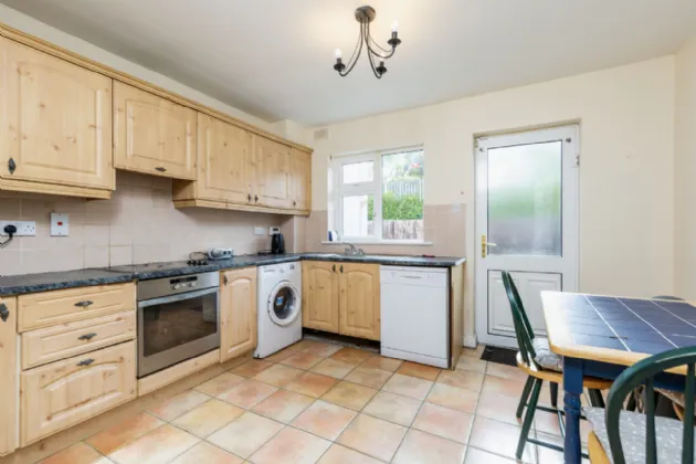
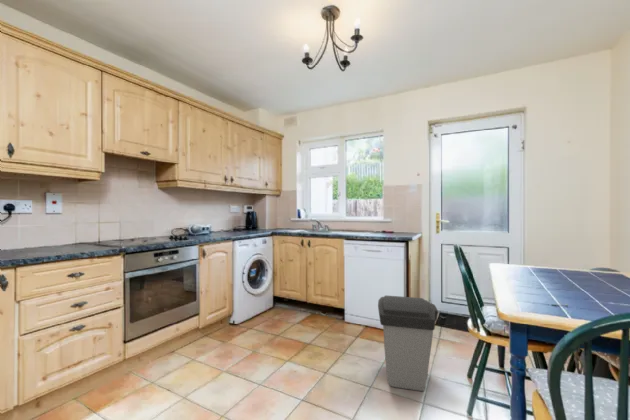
+ trash can [377,295,439,392]
